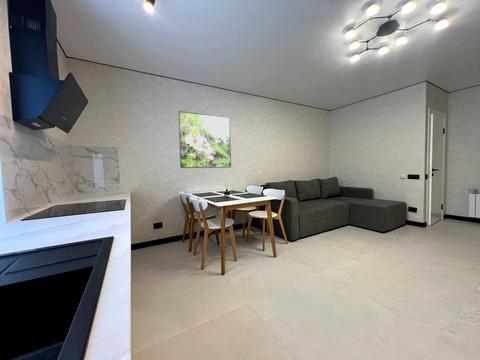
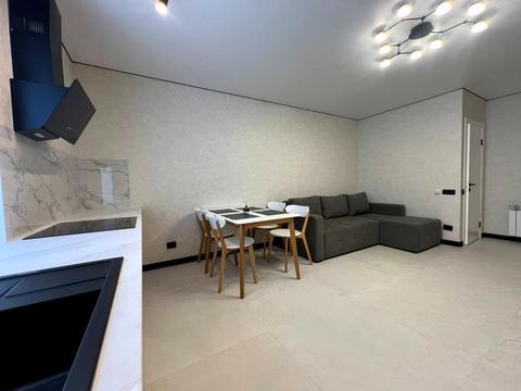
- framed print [178,110,232,169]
